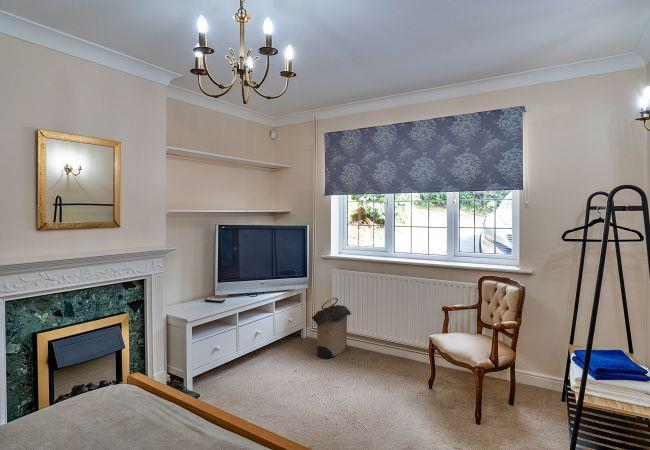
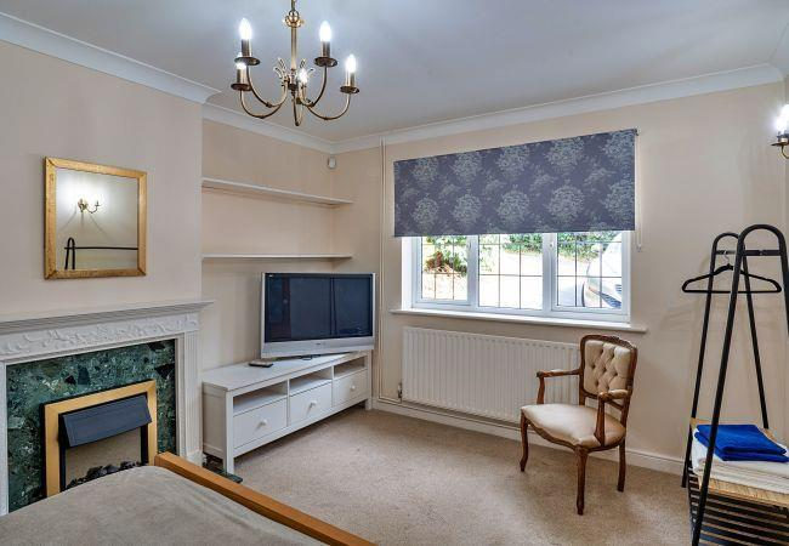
- laundry hamper [311,297,352,359]
